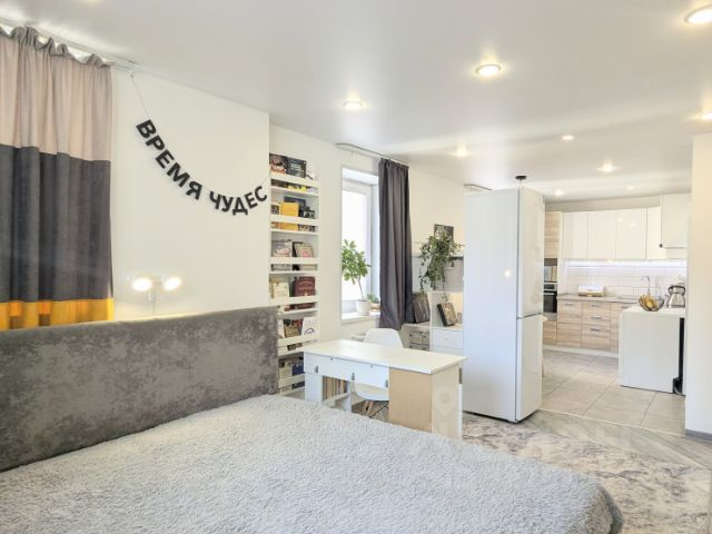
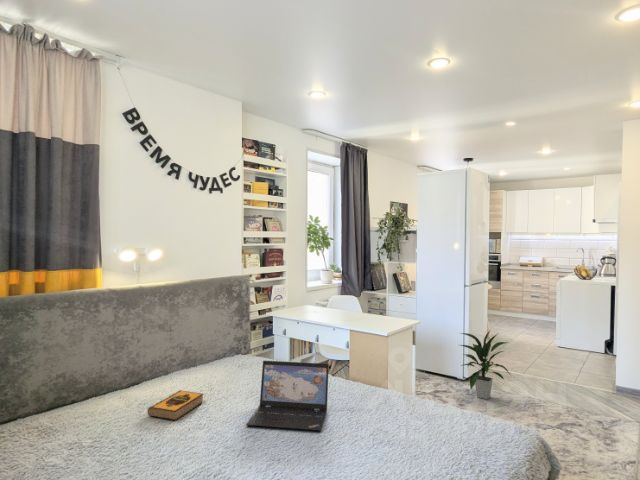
+ hardback book [146,389,204,421]
+ indoor plant [459,328,512,400]
+ laptop [245,360,330,432]
